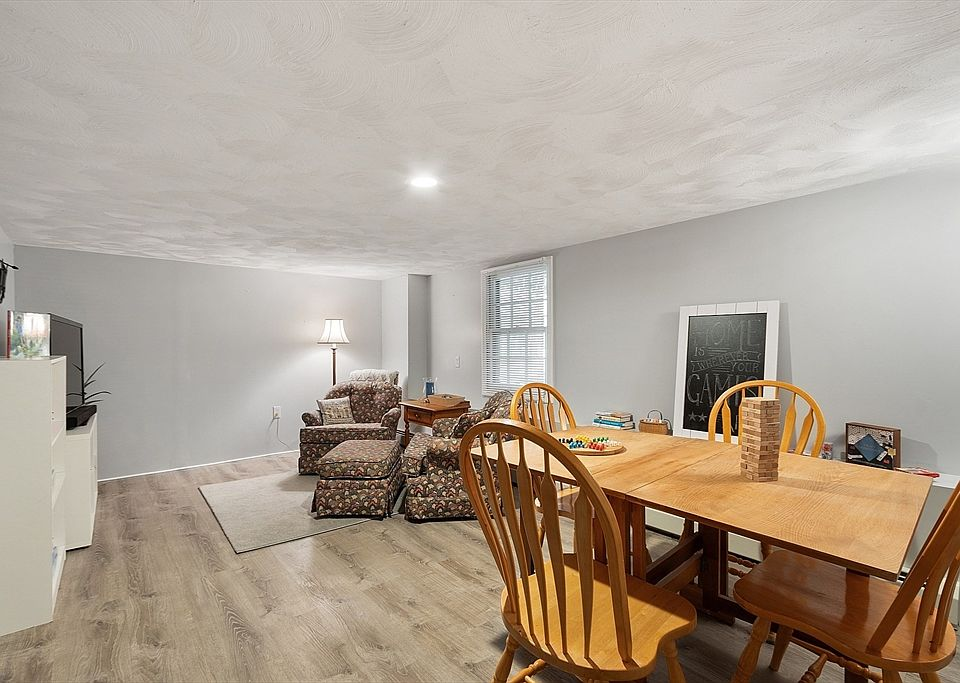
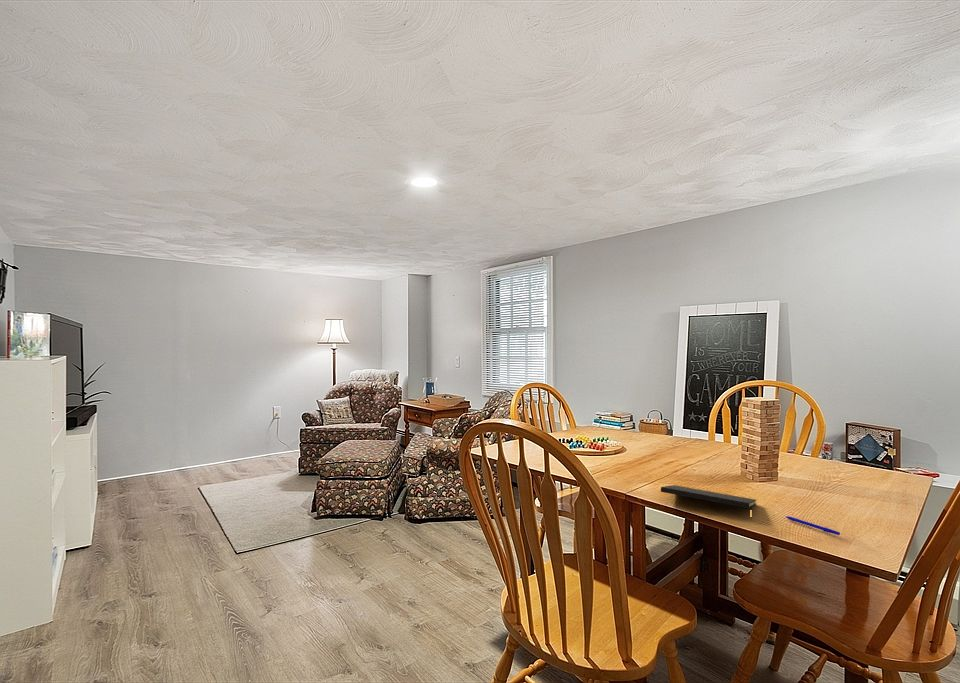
+ notepad [660,484,757,521]
+ pen [784,515,841,536]
